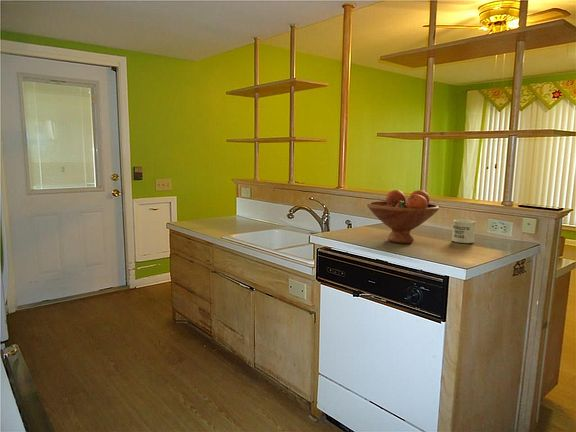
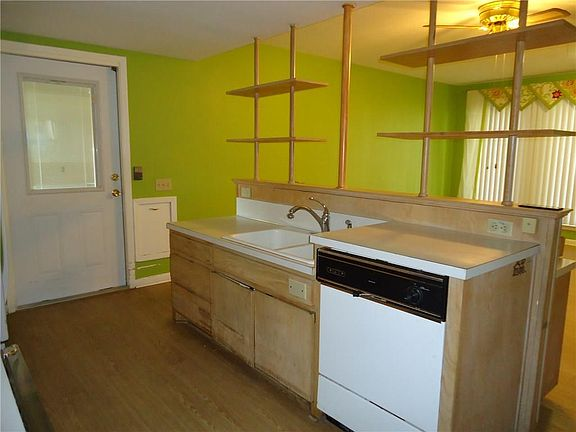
- fruit bowl [366,189,440,244]
- mug [451,219,476,244]
